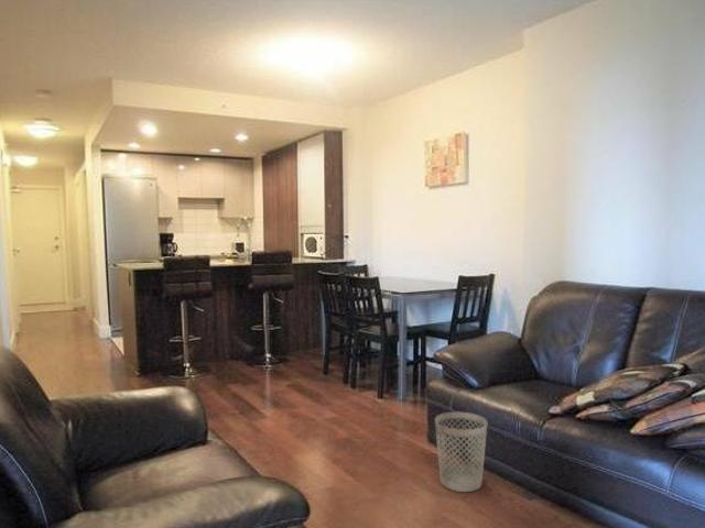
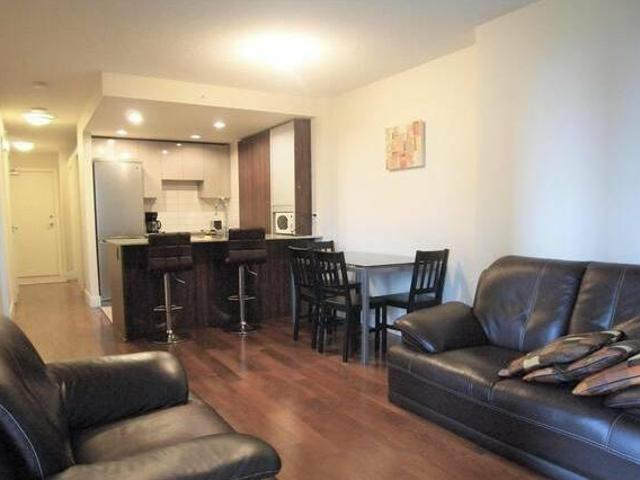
- wastebasket [434,411,488,493]
